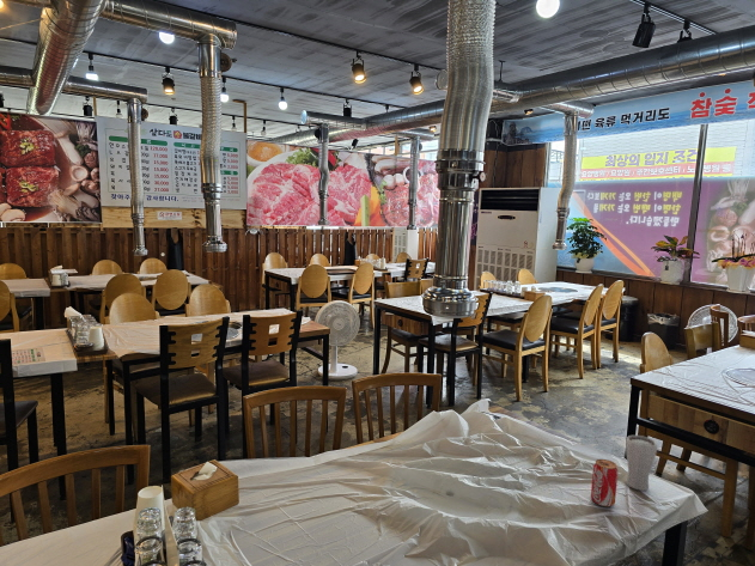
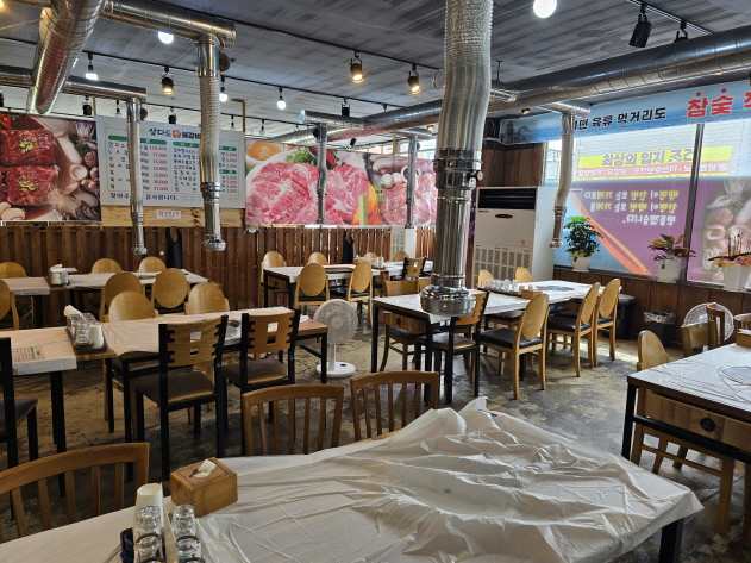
- drinking glass [625,434,658,492]
- beverage can [590,458,620,507]
